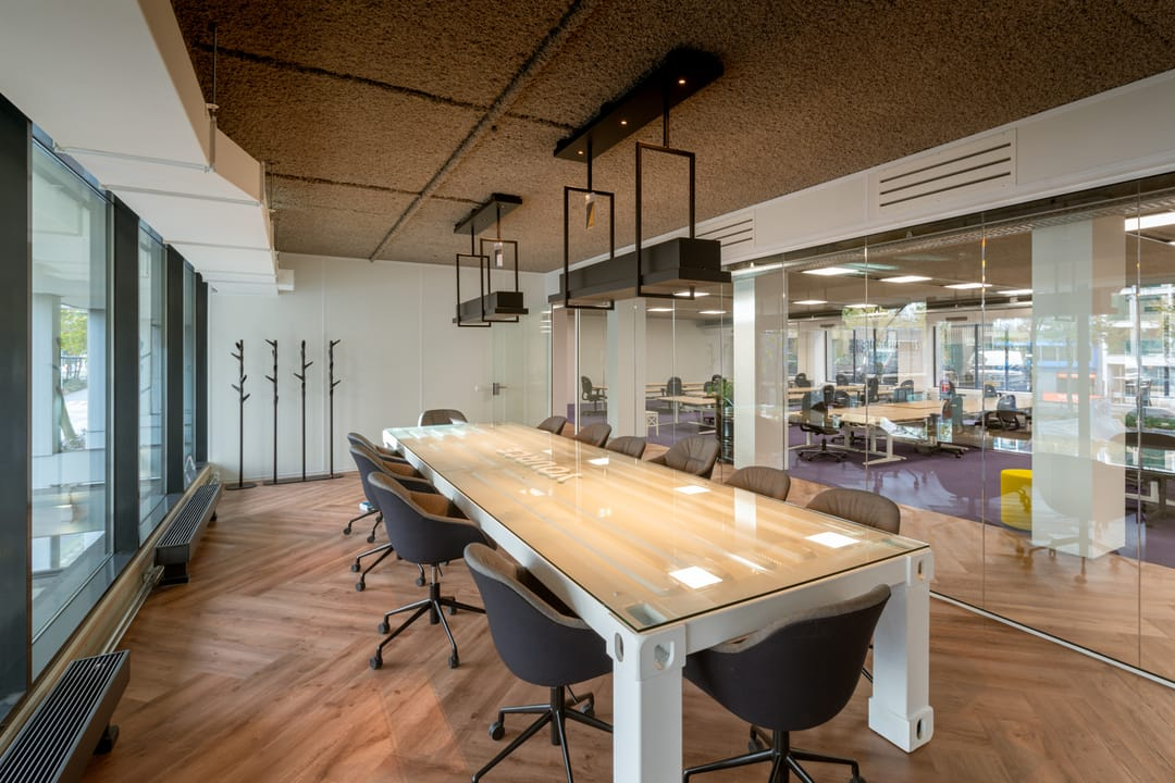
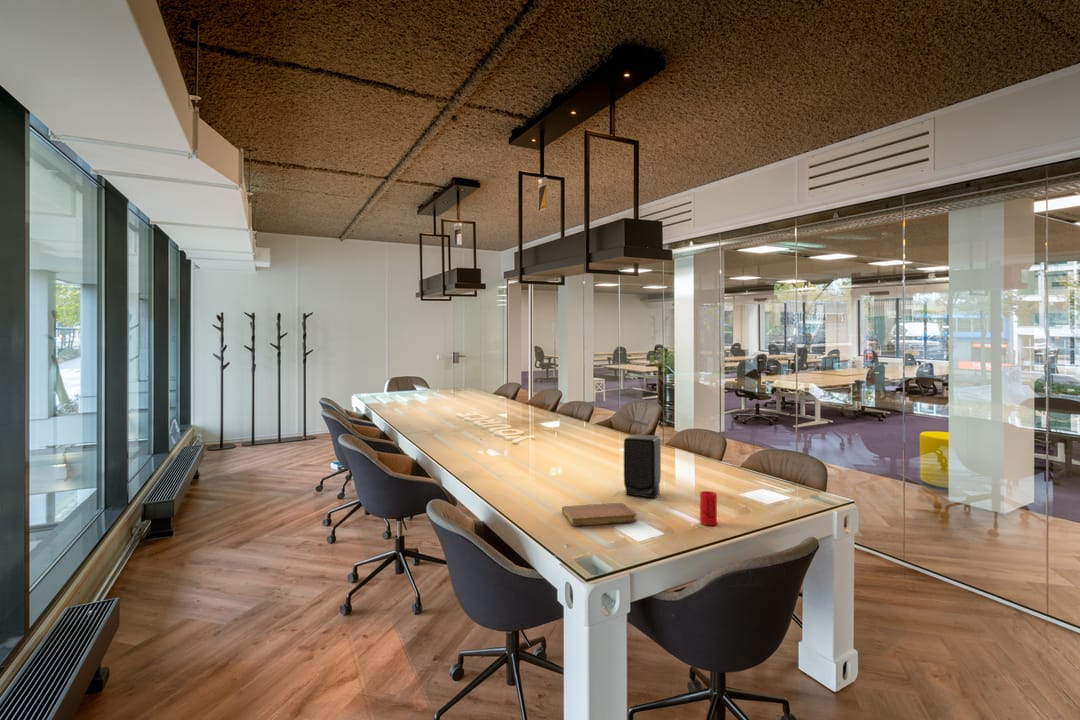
+ notebook [561,502,638,526]
+ cup [699,490,718,526]
+ speaker [623,434,662,499]
